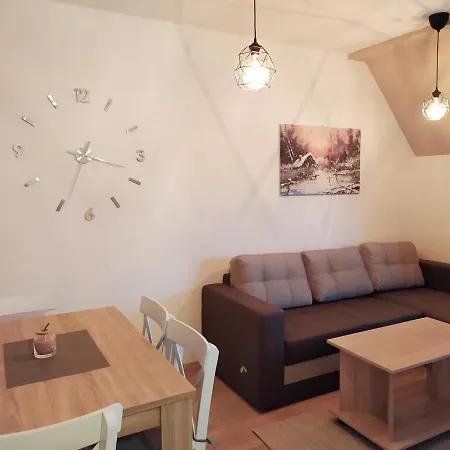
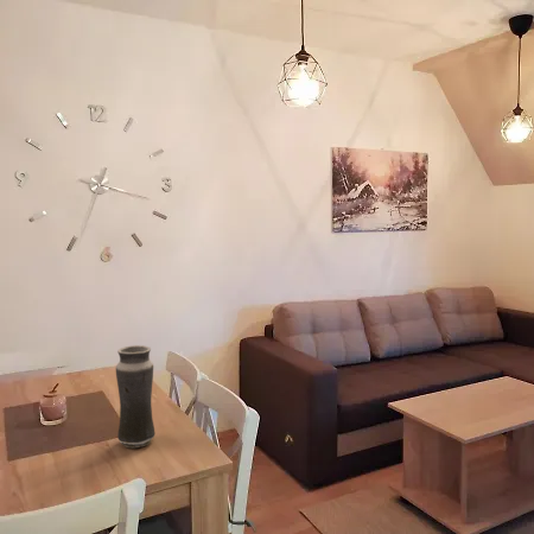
+ vase [115,344,157,449]
